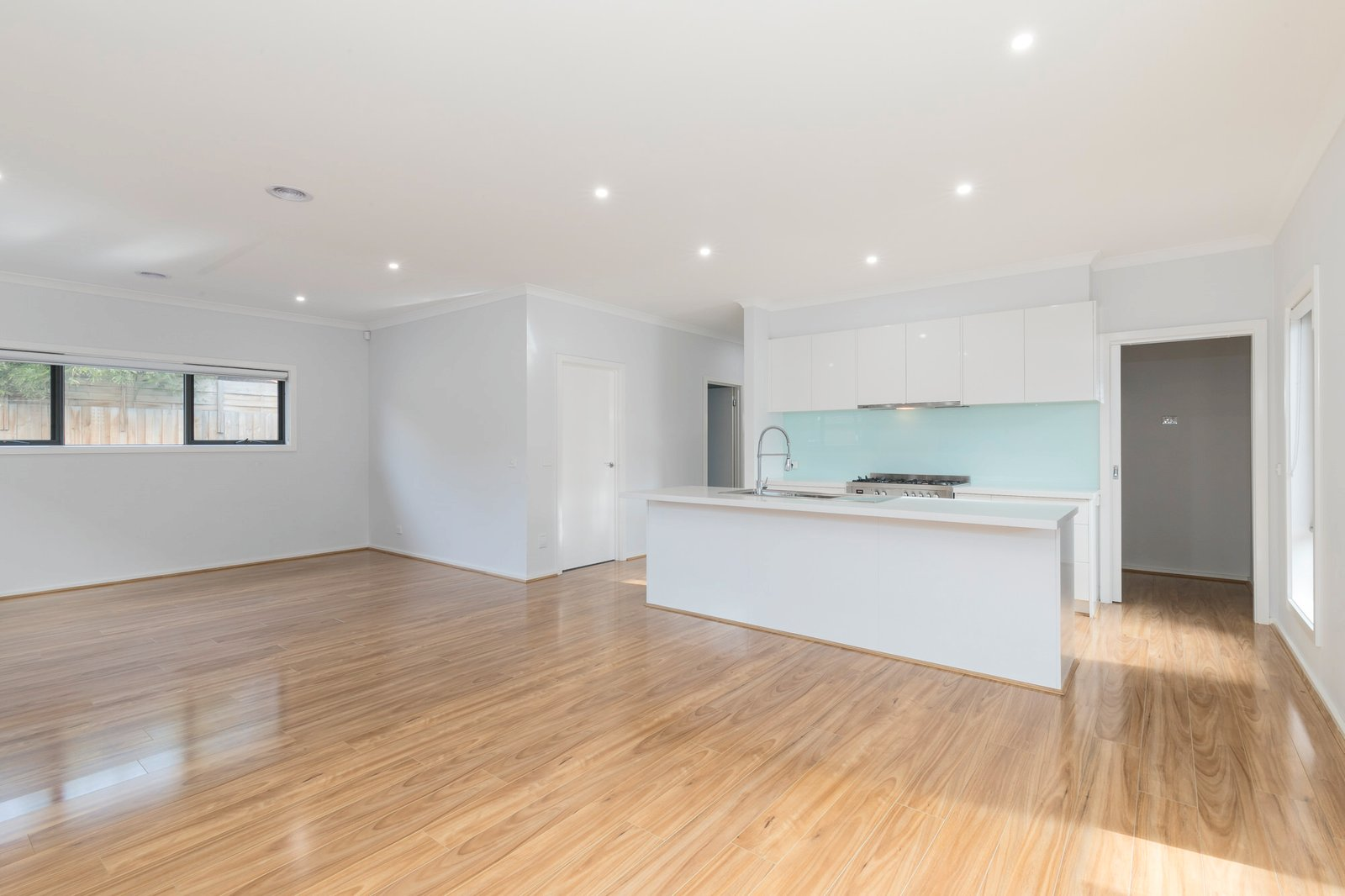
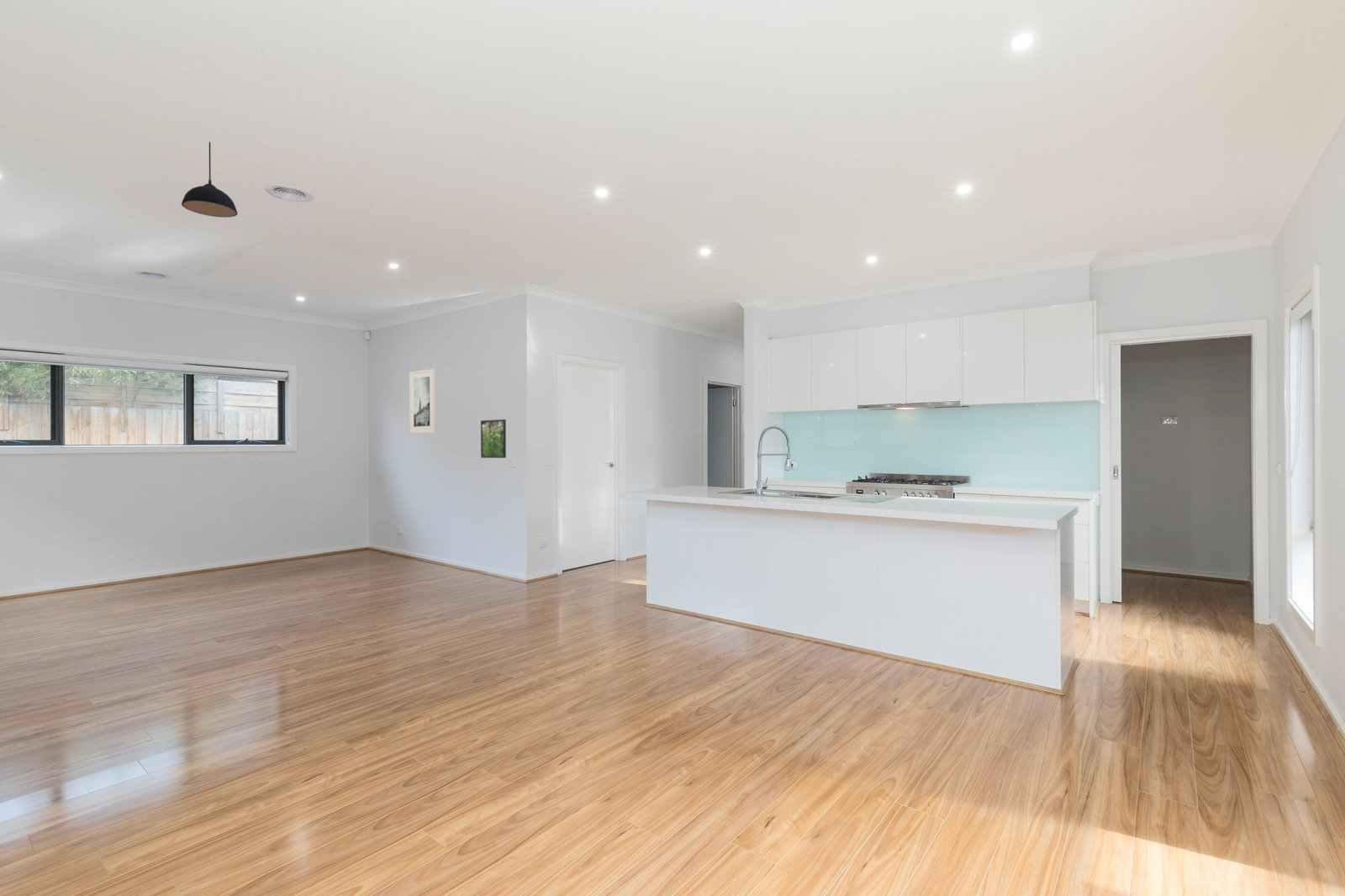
+ pendant light [181,141,238,219]
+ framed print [480,419,507,459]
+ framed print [409,368,436,435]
